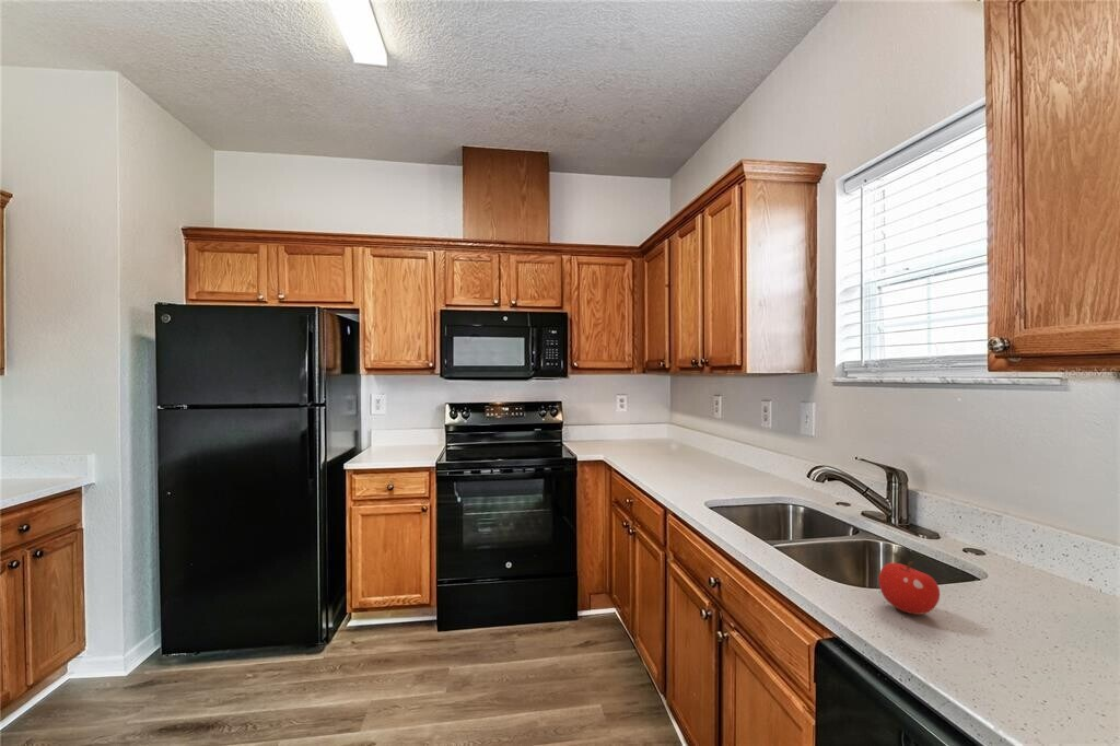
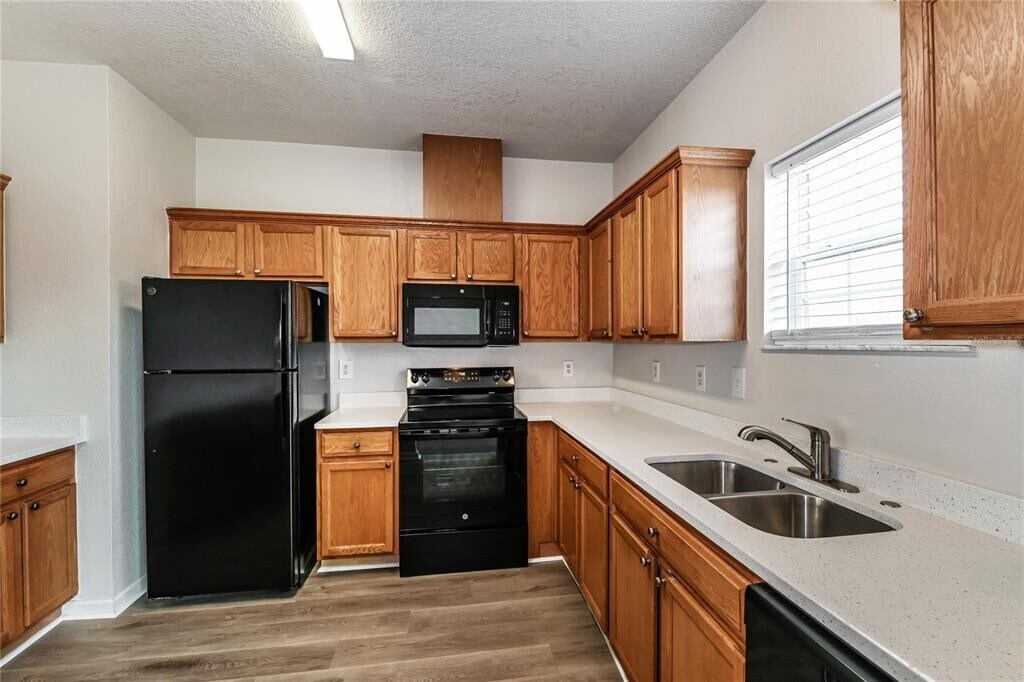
- fruit [877,560,941,616]
